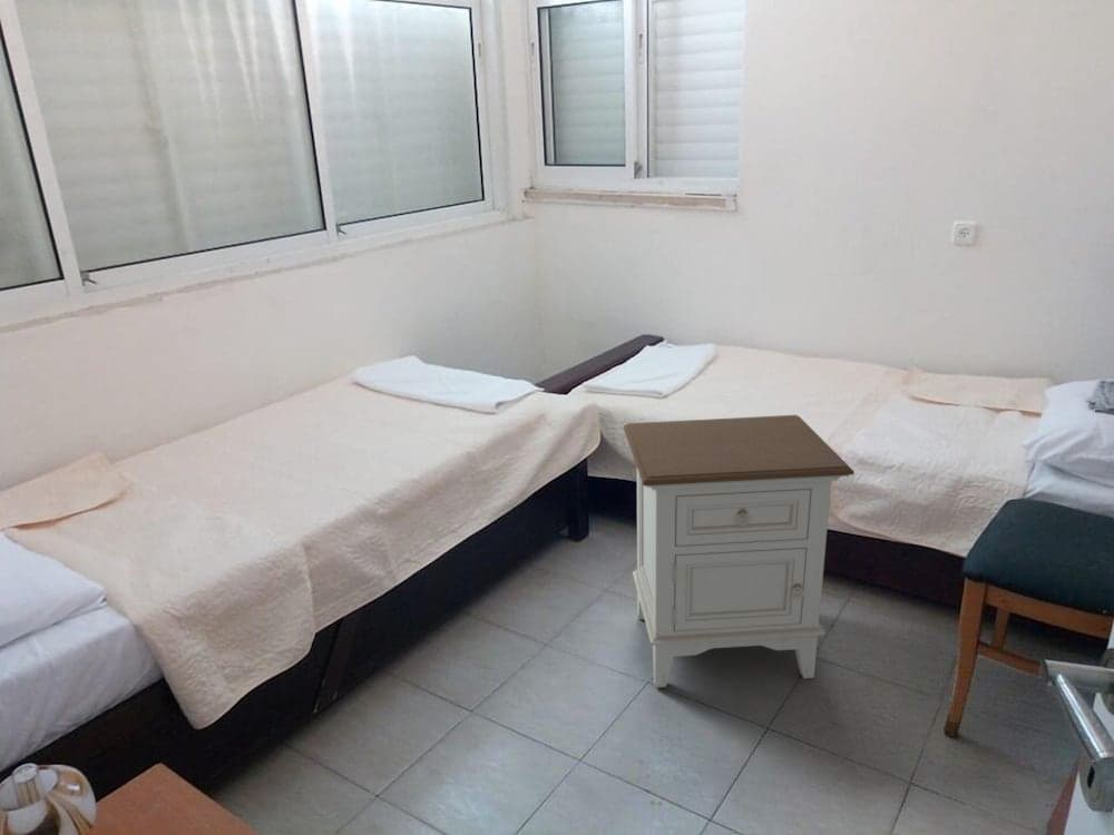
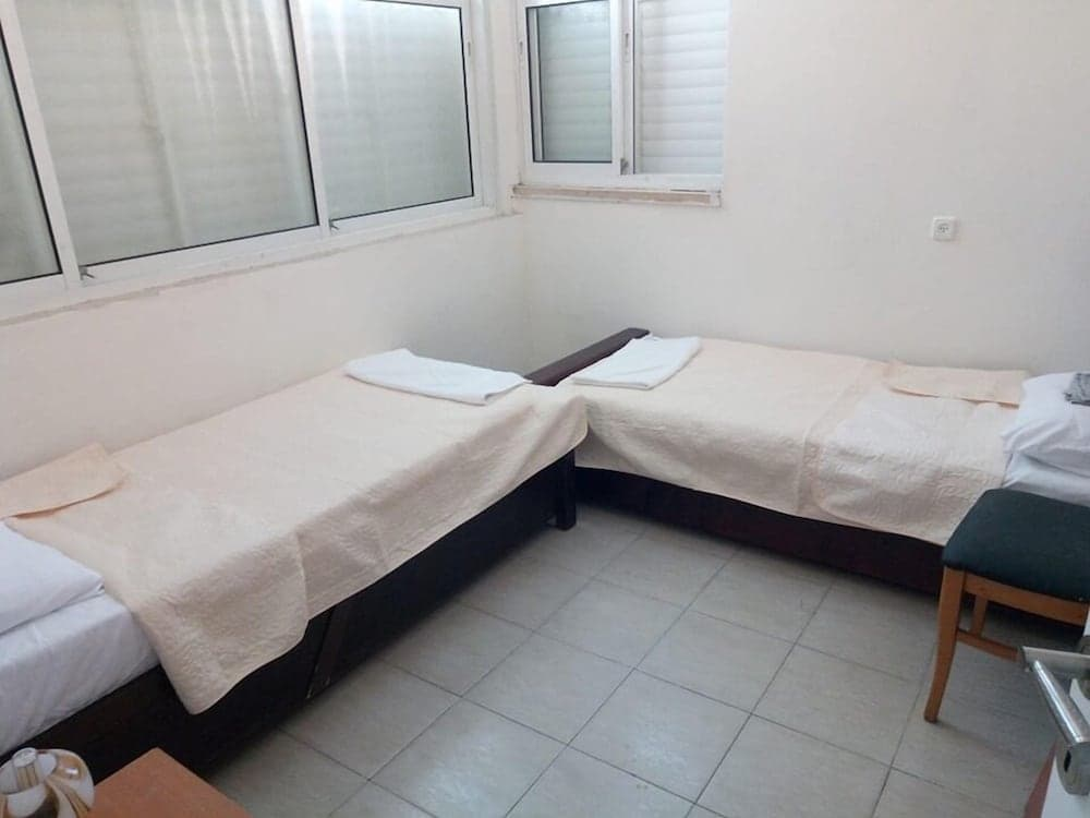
- nightstand [622,414,856,689]
